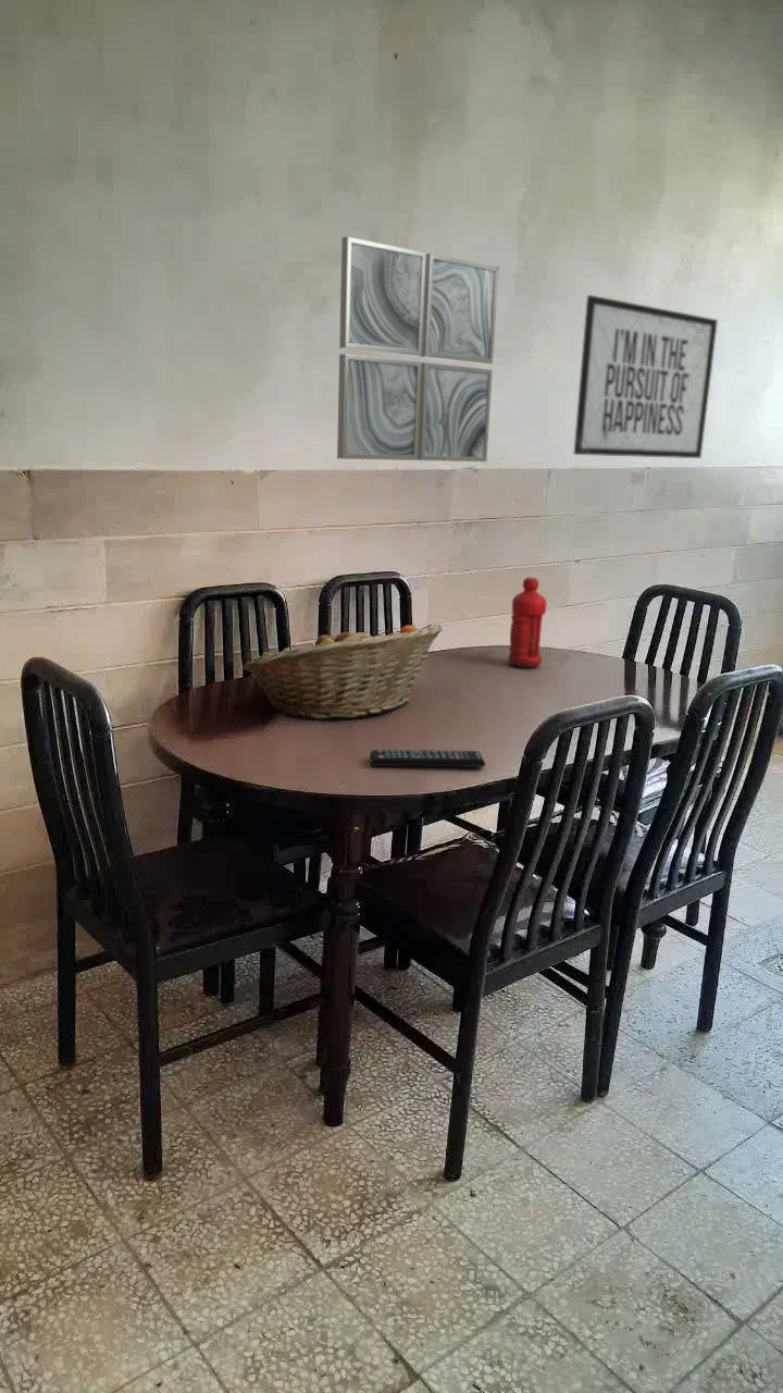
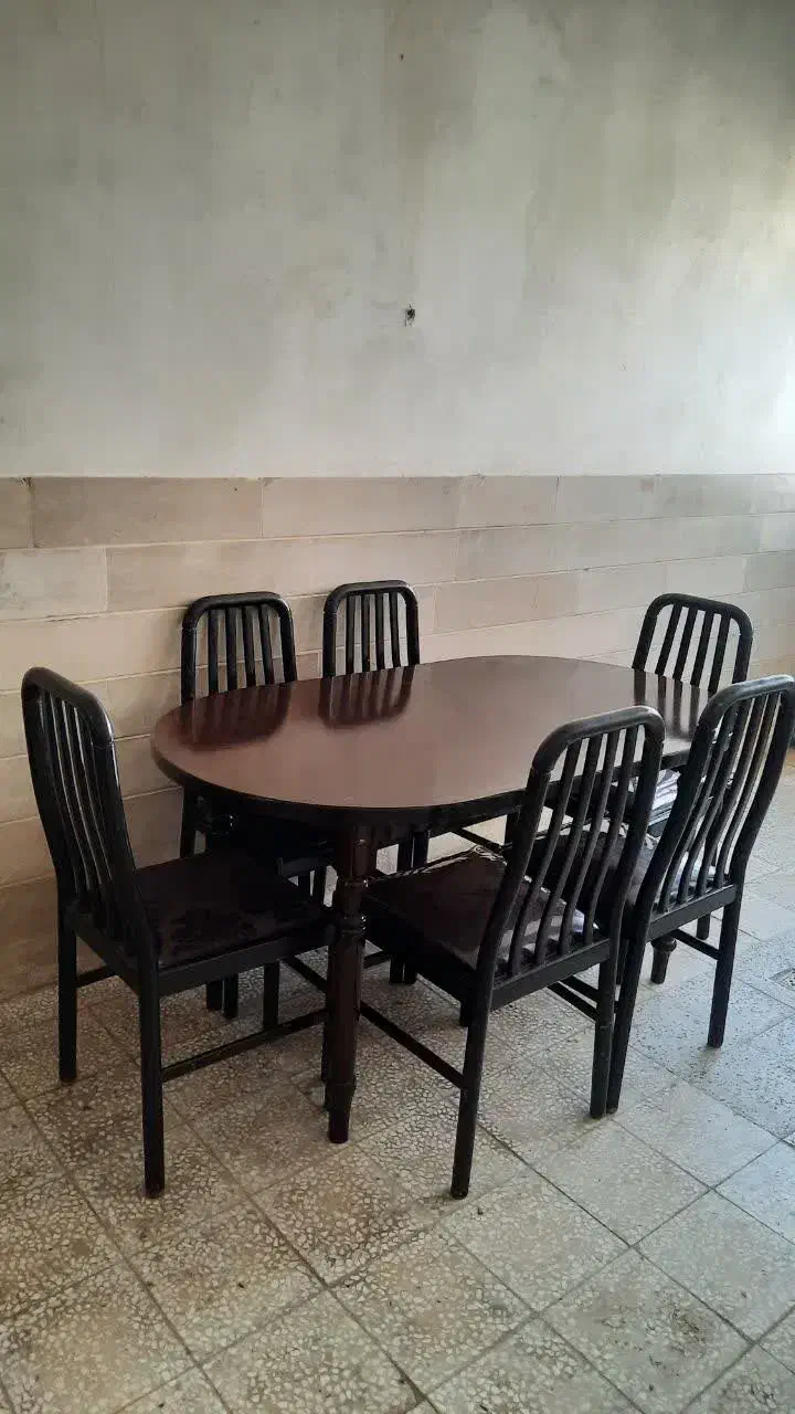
- mirror [573,294,719,459]
- fruit basket [241,622,444,720]
- wall art [336,235,500,463]
- remote control [369,749,486,768]
- water bottle [507,577,547,668]
